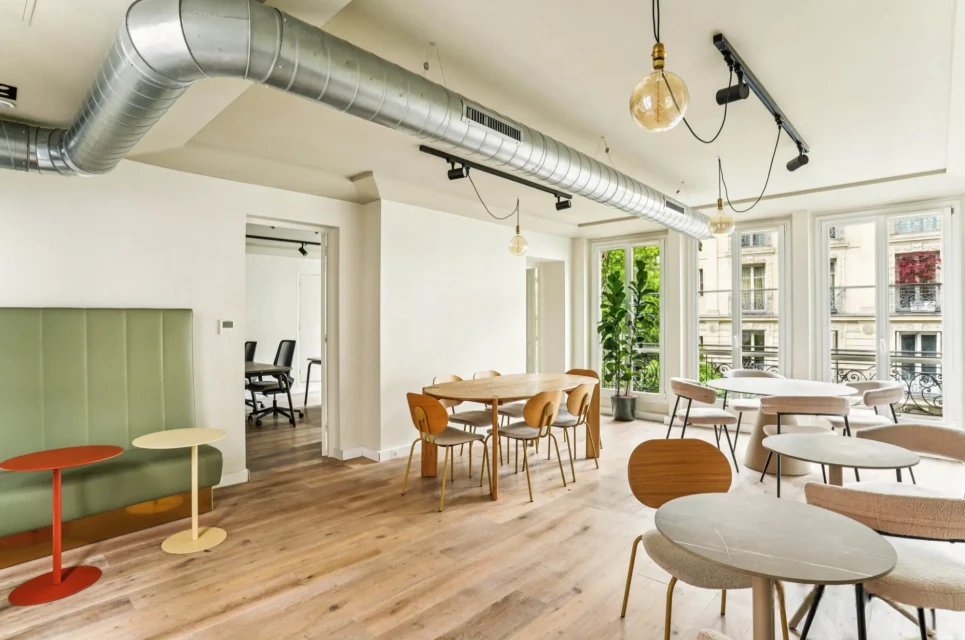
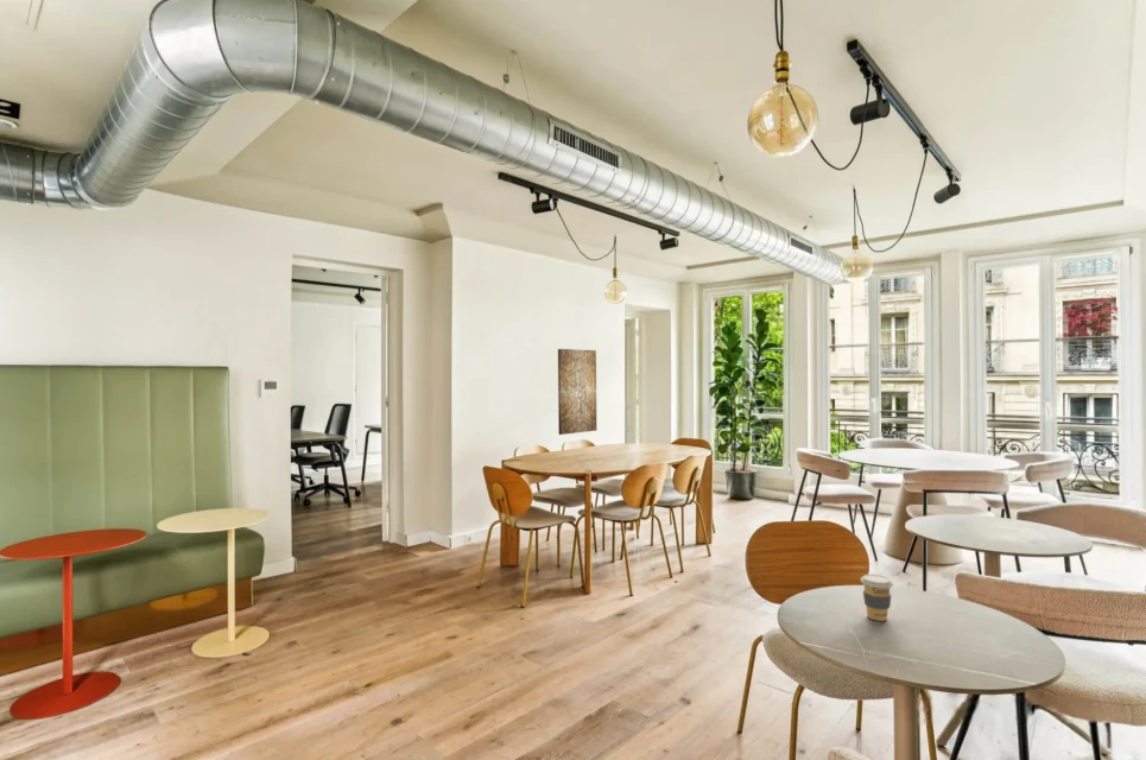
+ wall art [557,348,599,436]
+ coffee cup [860,574,894,622]
